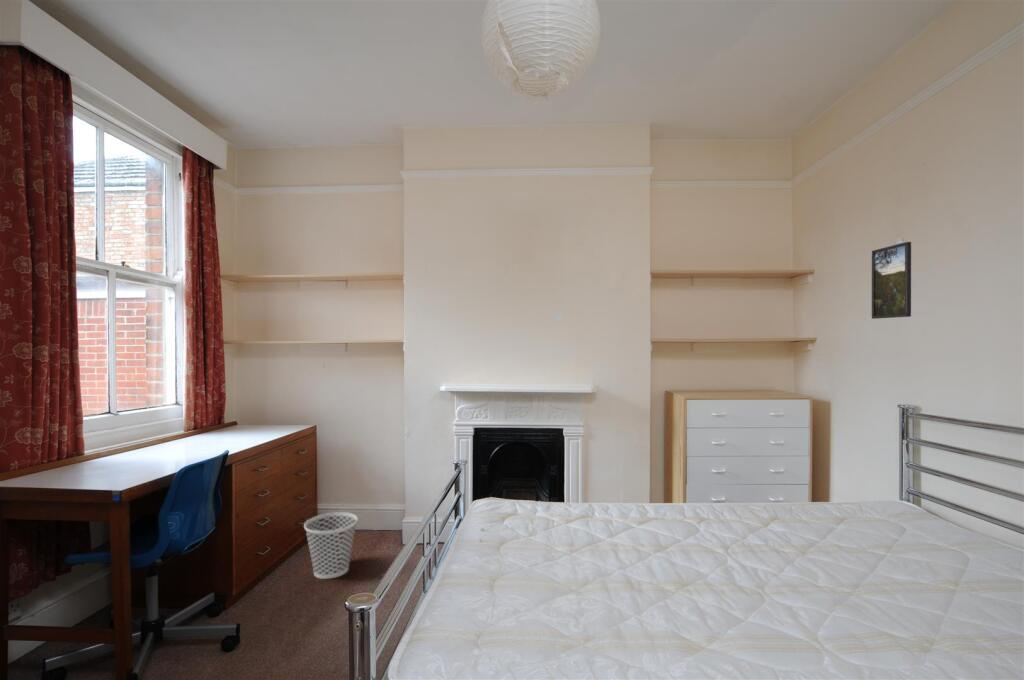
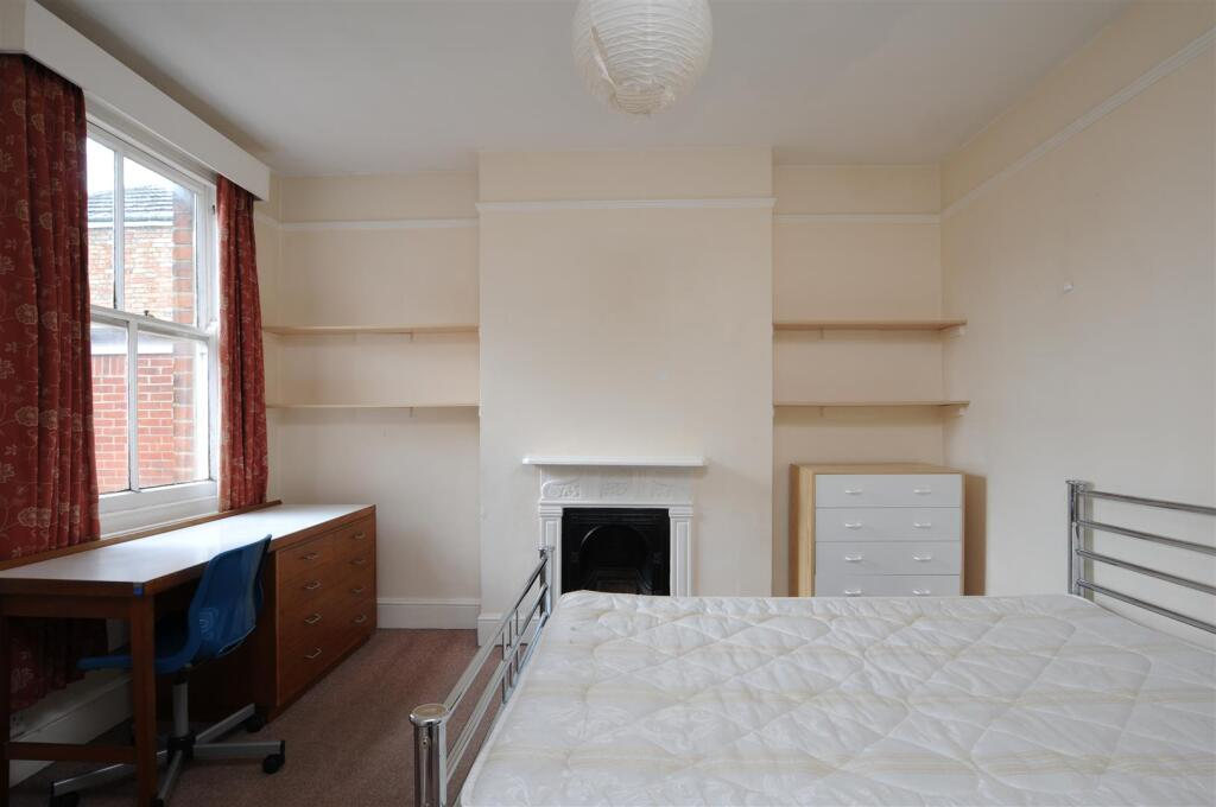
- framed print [871,241,912,320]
- wastebasket [303,511,359,580]
